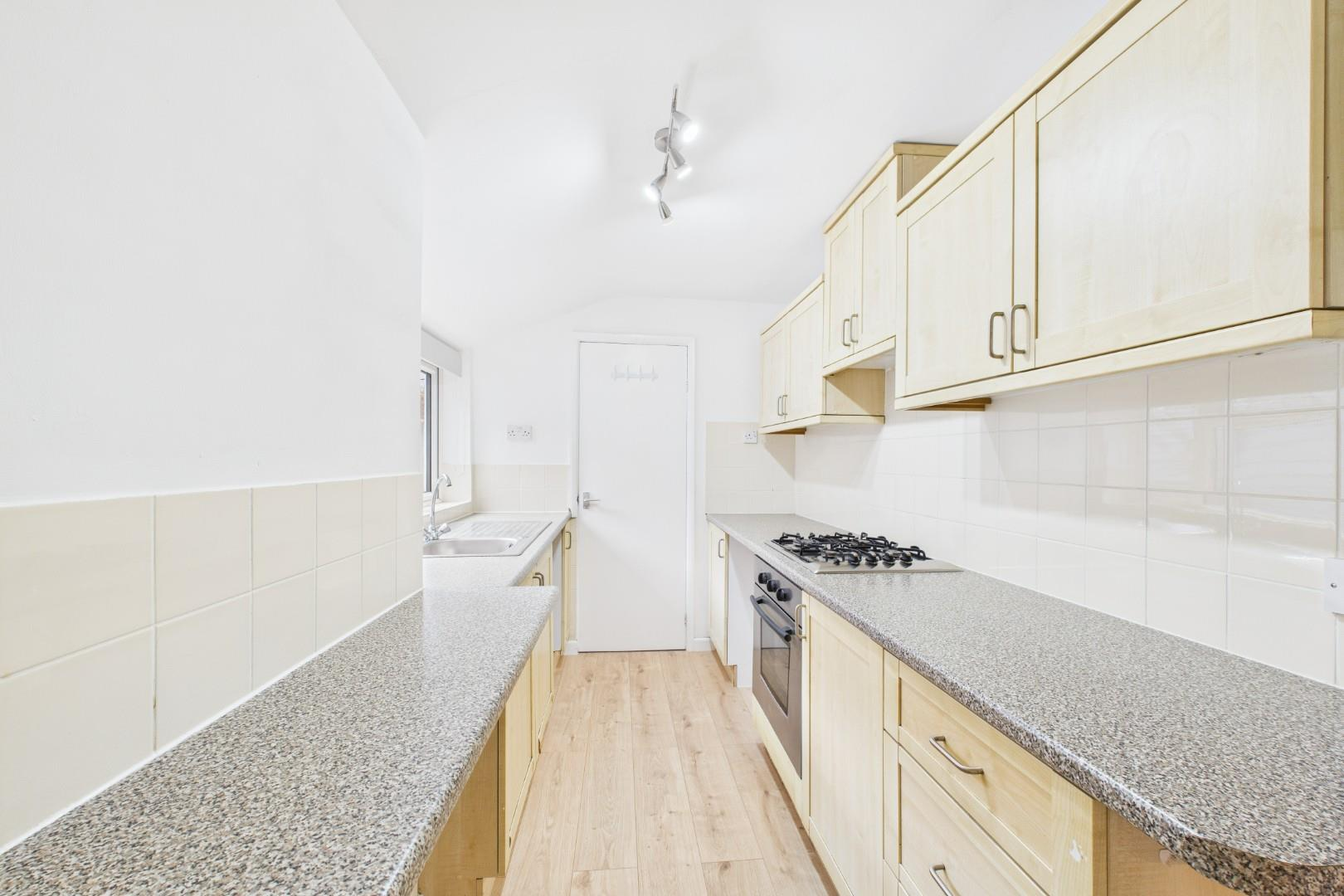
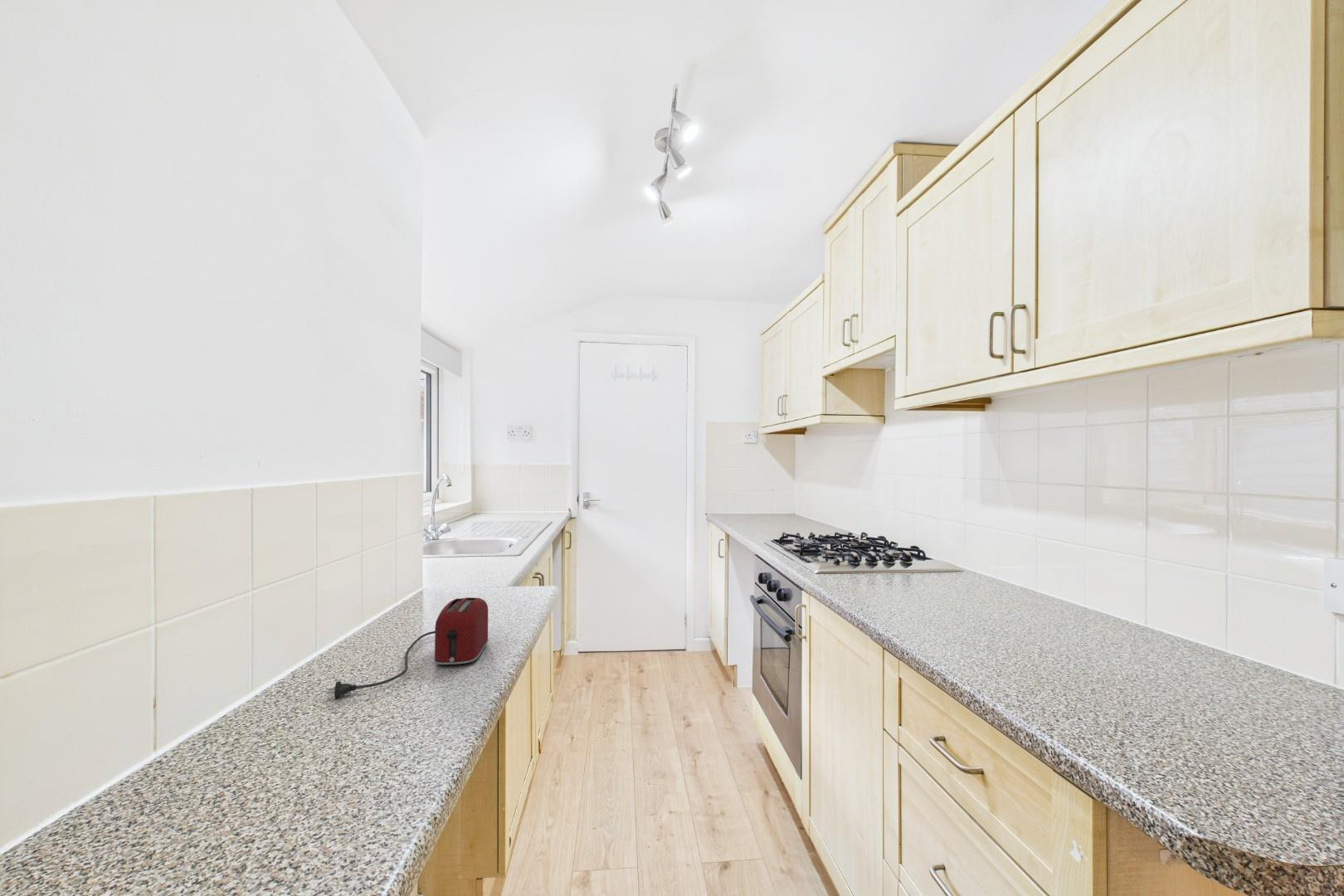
+ toaster [325,597,489,699]
